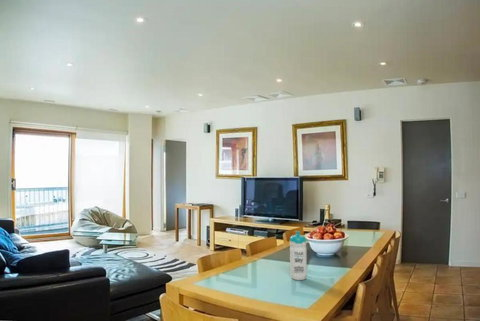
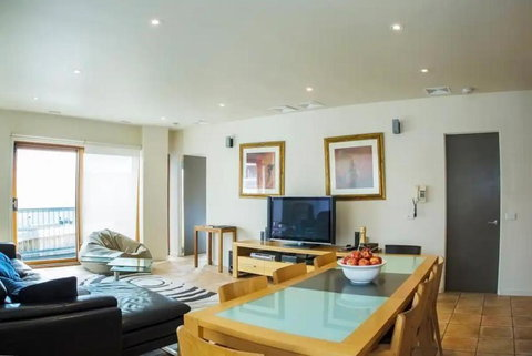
- water bottle [289,230,308,281]
